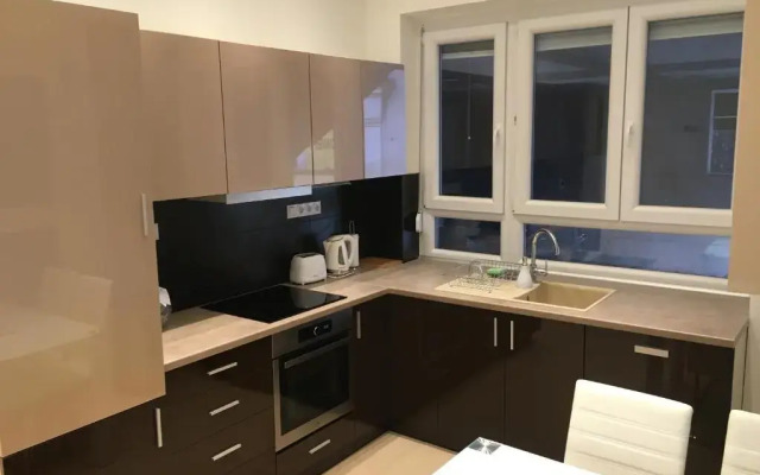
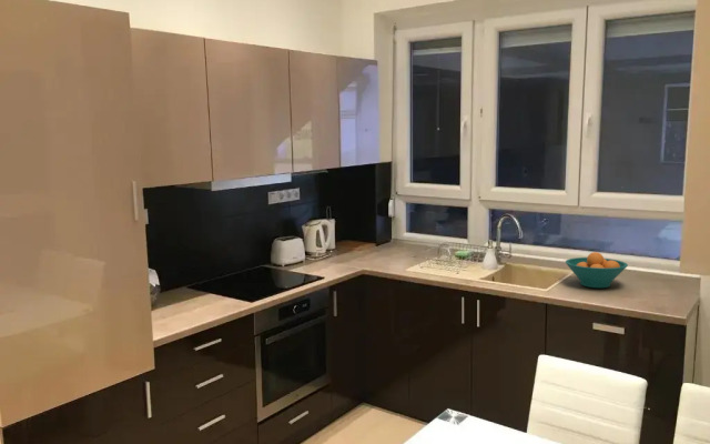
+ fruit bowl [565,251,629,289]
